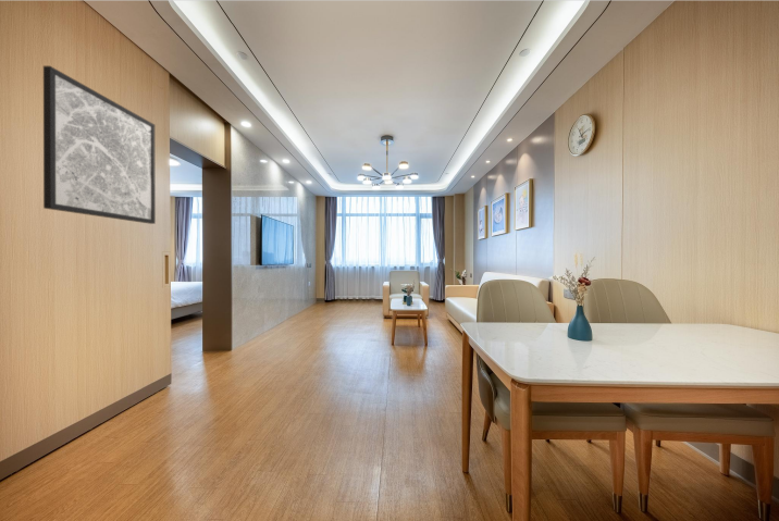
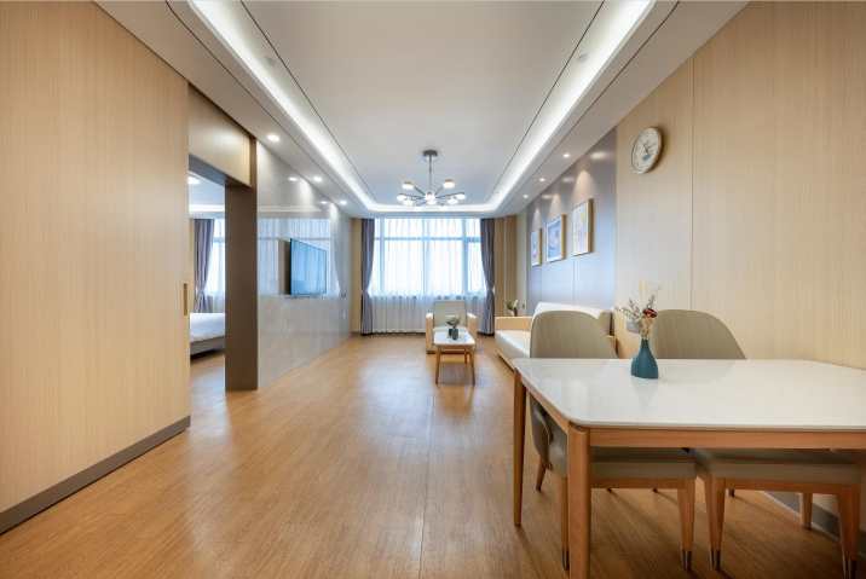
- wall art [42,65,157,225]
